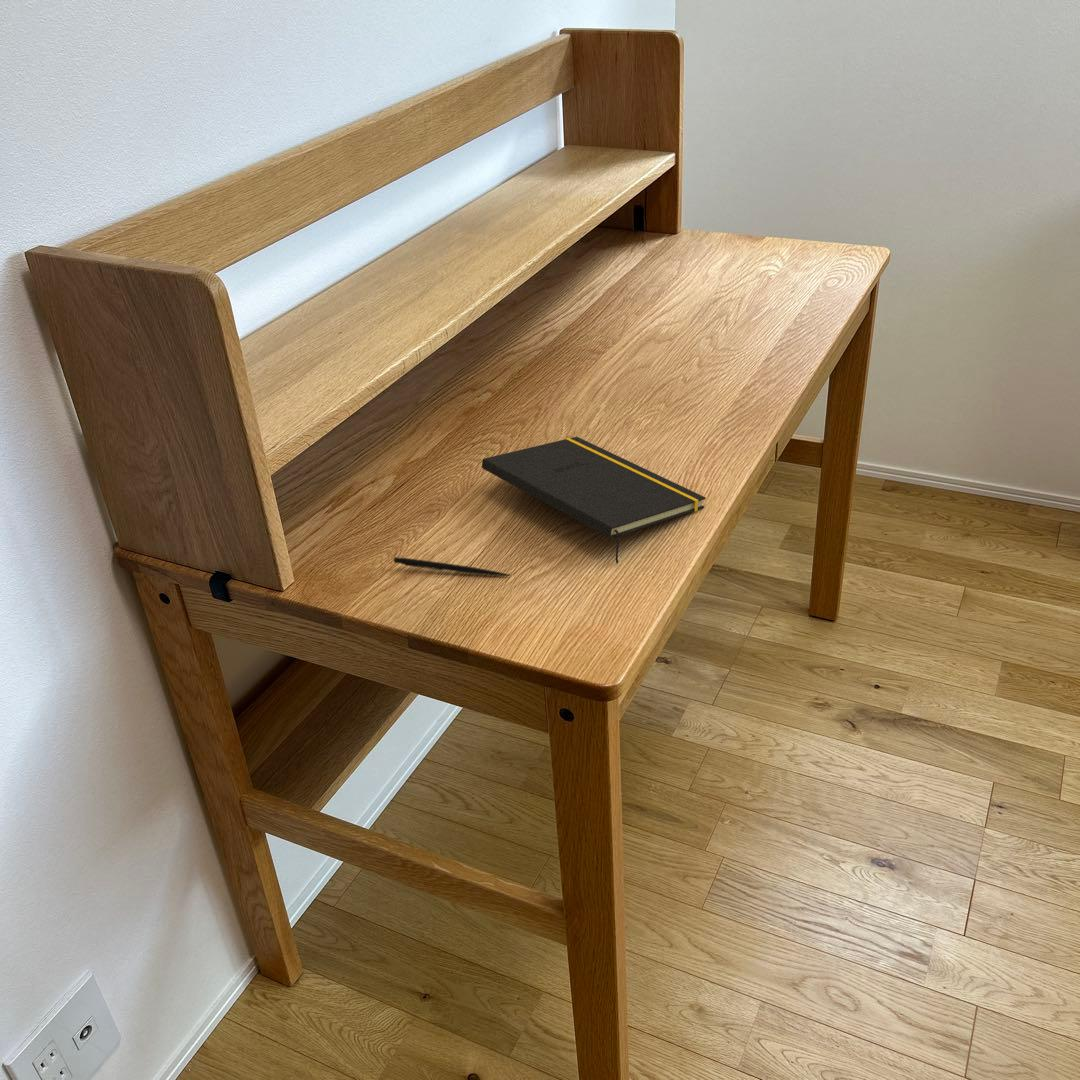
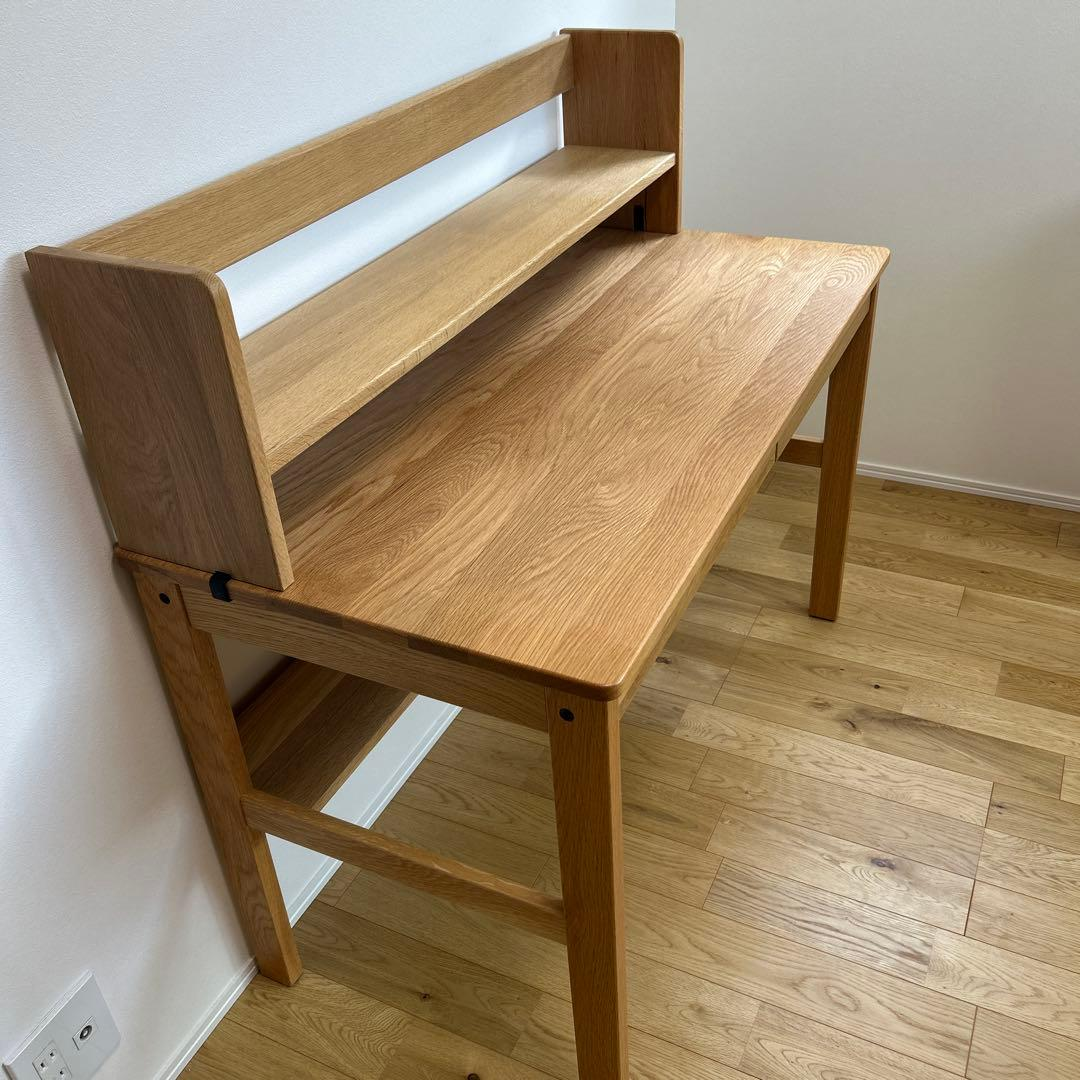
- pen [393,556,512,577]
- notepad [481,436,707,564]
